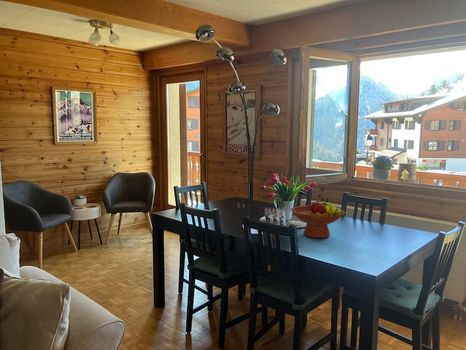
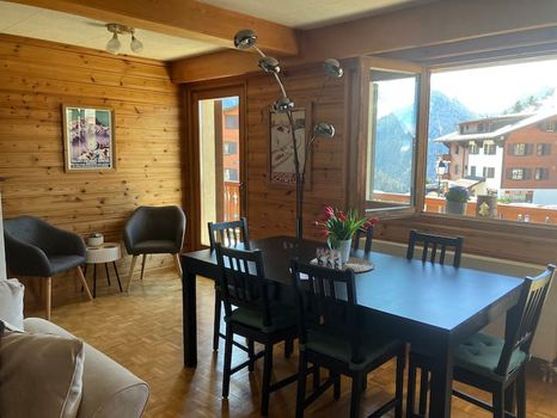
- fruit bowl [290,197,346,239]
